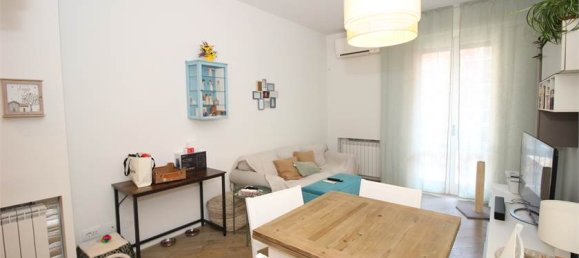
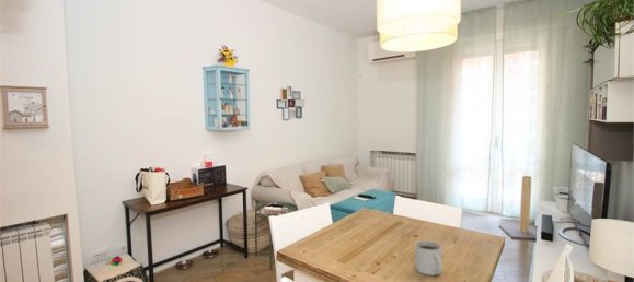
+ mug [414,239,443,277]
